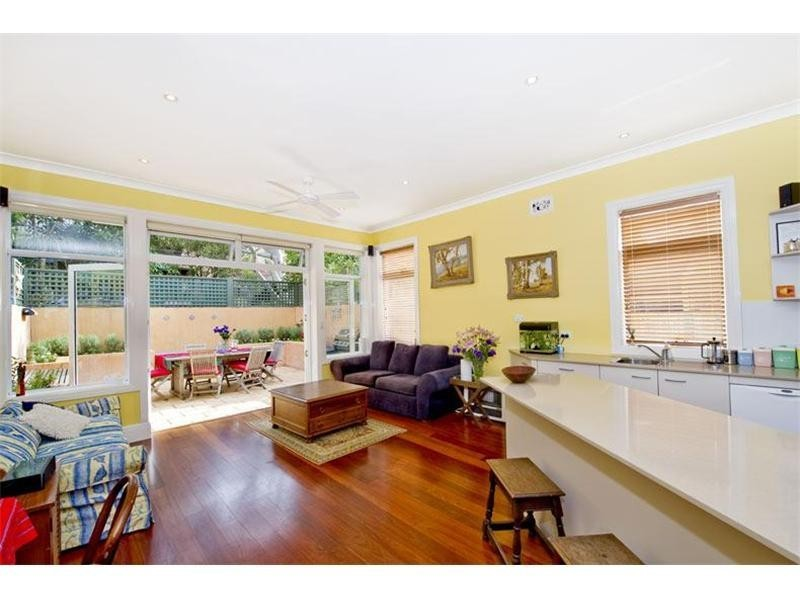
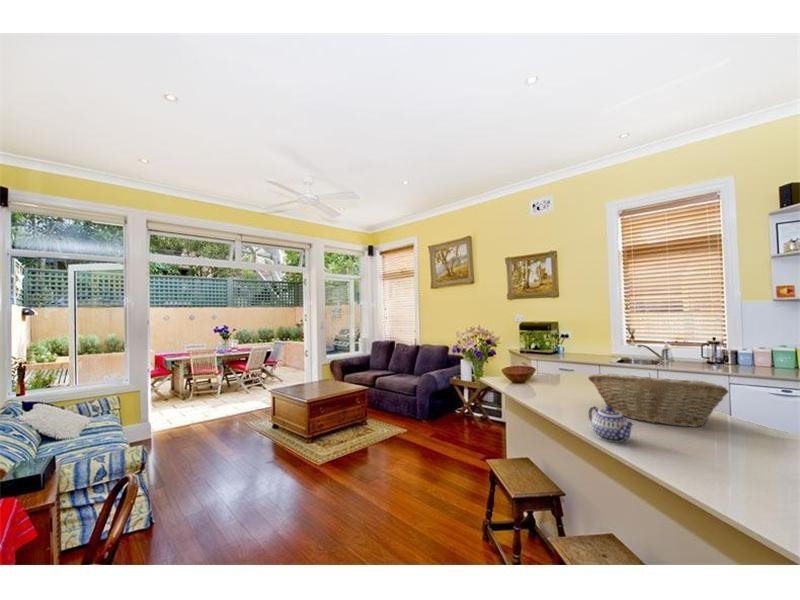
+ fruit basket [587,372,730,428]
+ teapot [588,405,635,443]
